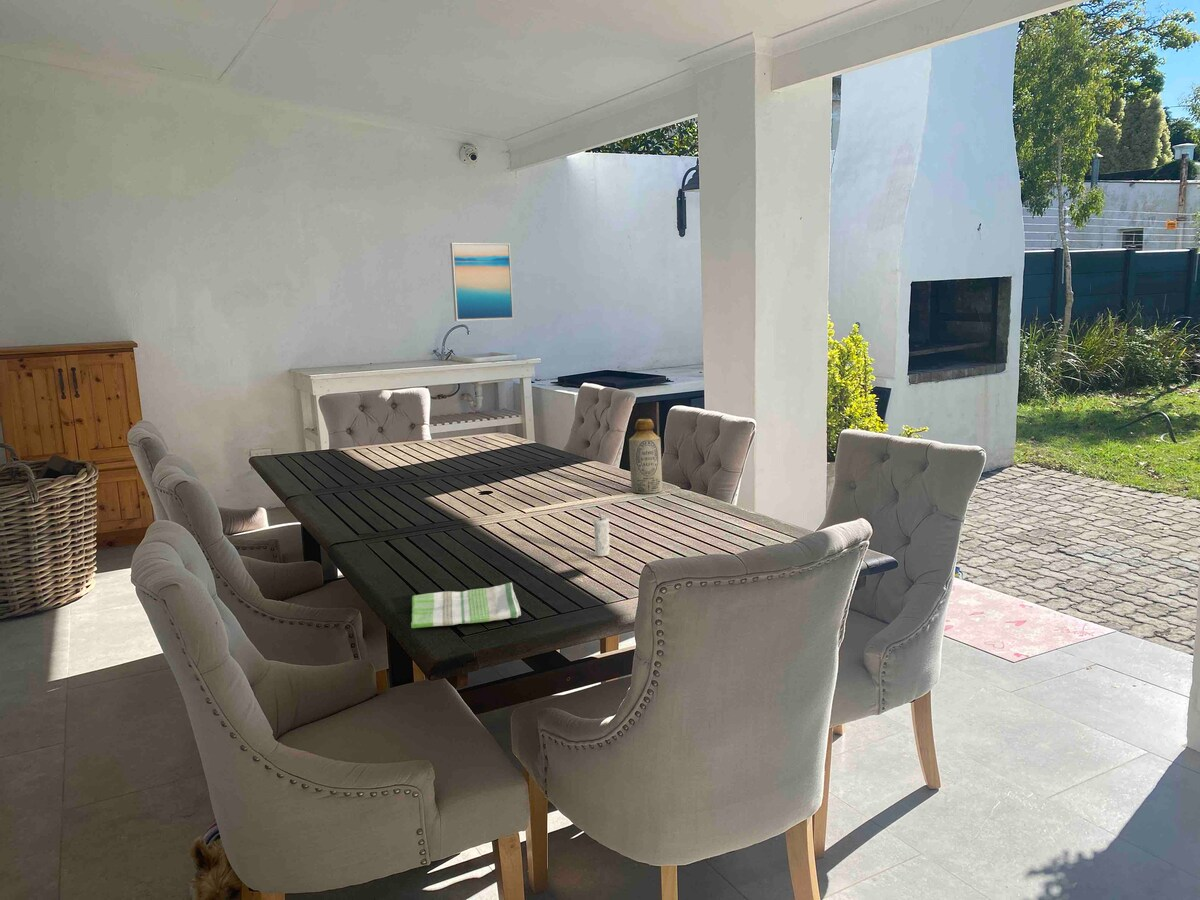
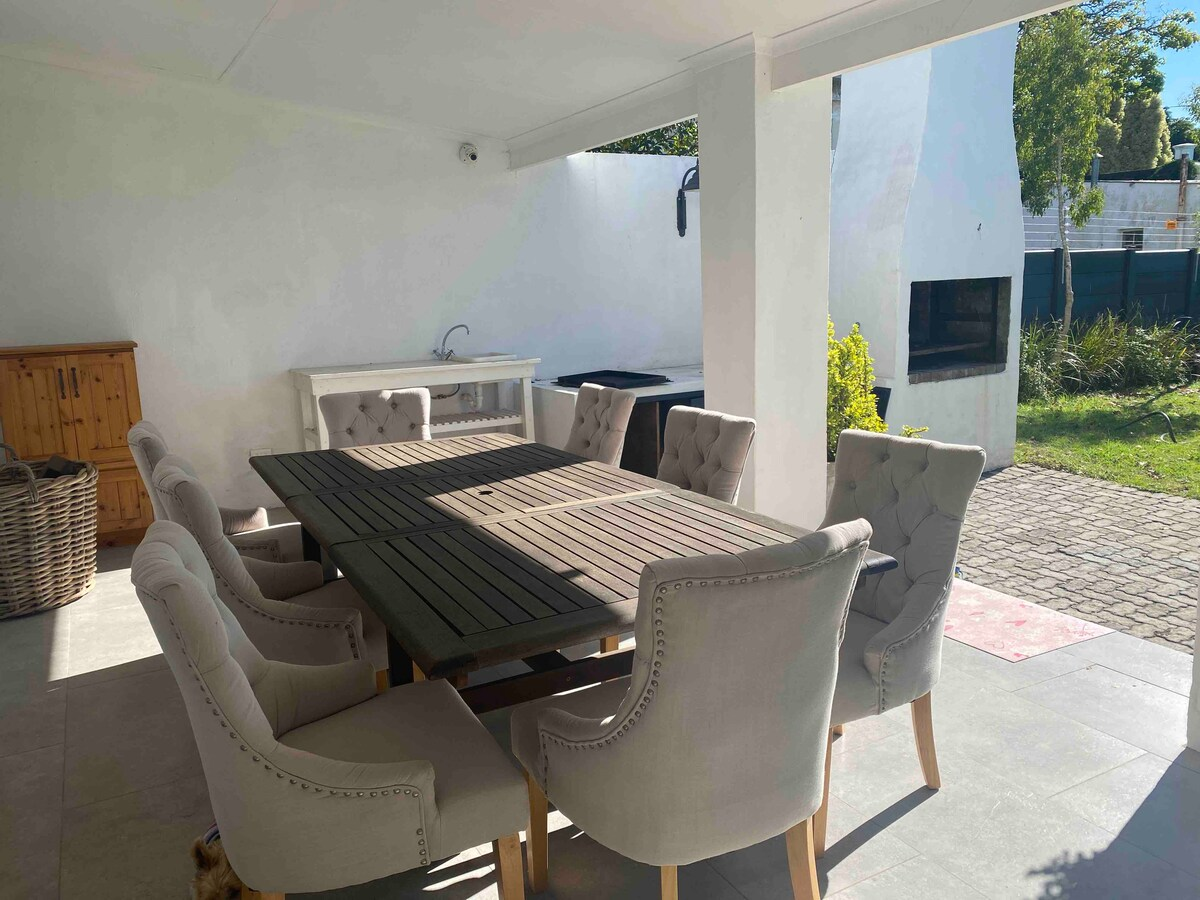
- bottle [628,418,663,494]
- dish towel [410,582,522,629]
- wall art [449,242,515,322]
- candle [592,510,611,557]
